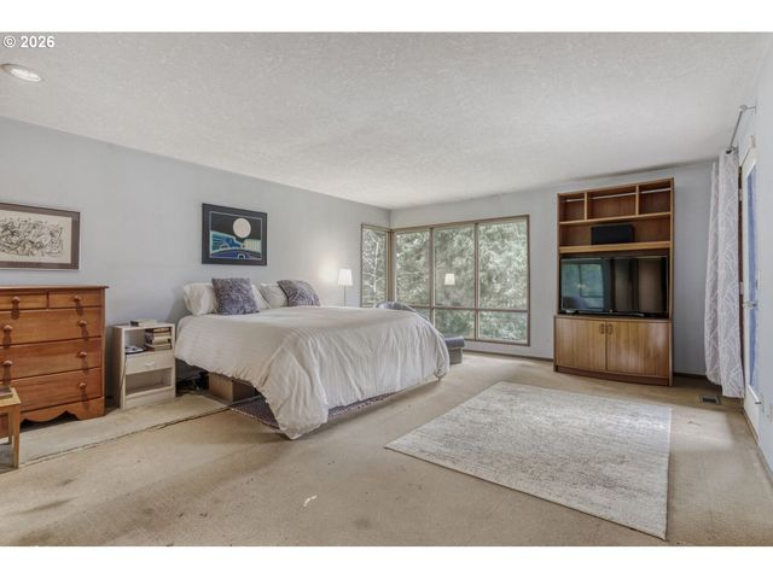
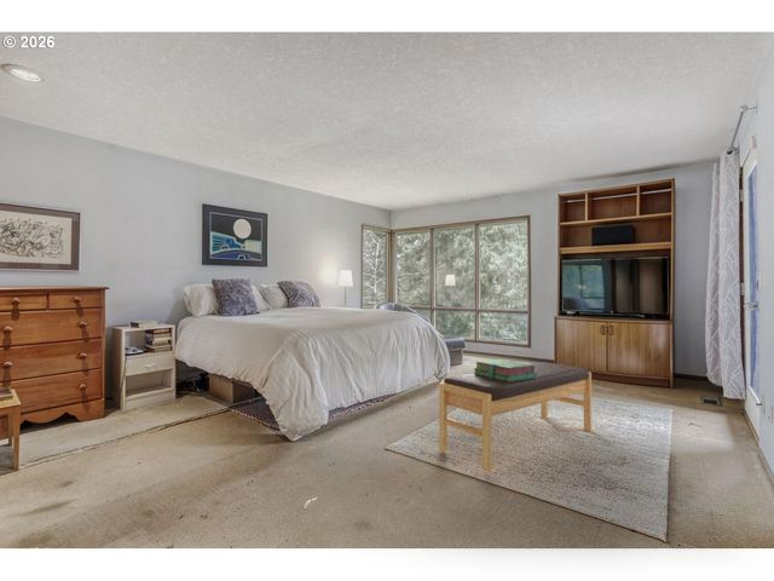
+ bench [438,361,593,473]
+ stack of books [473,358,536,381]
